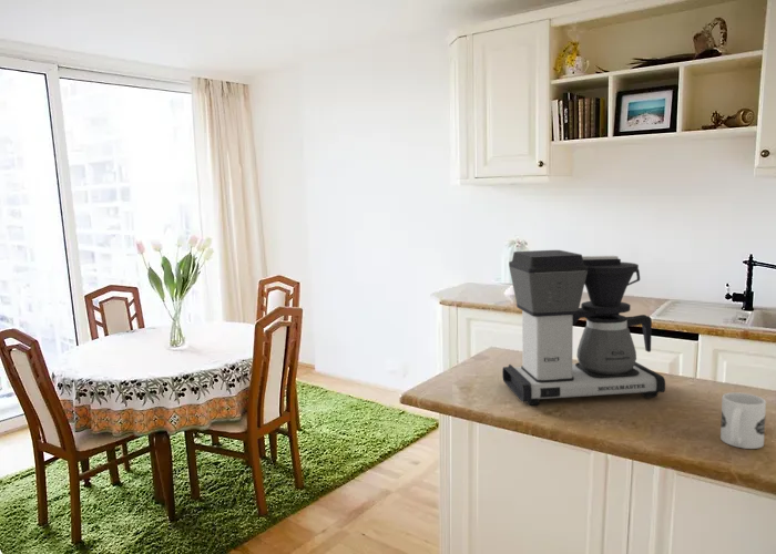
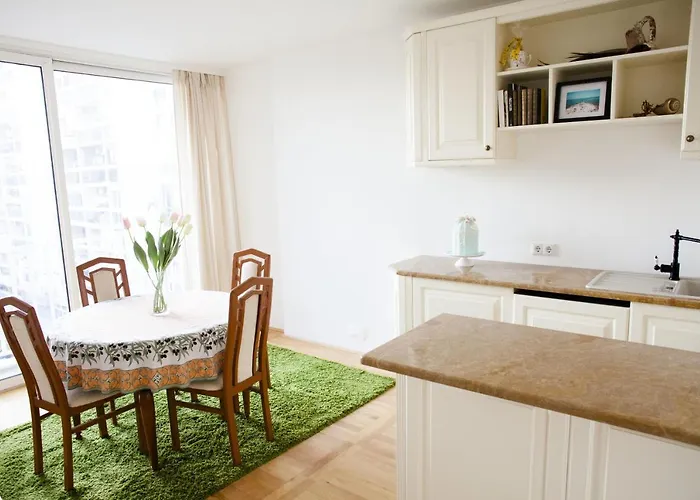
- mug [719,391,767,450]
- coffee maker [501,249,666,407]
